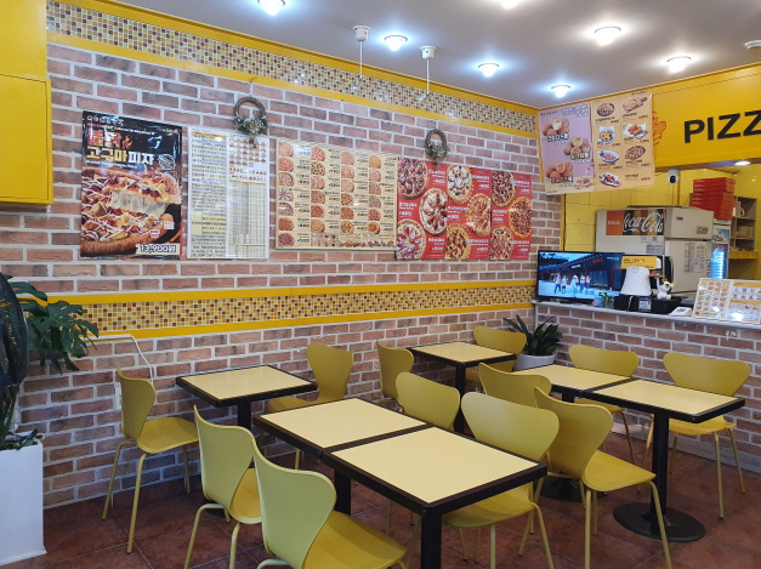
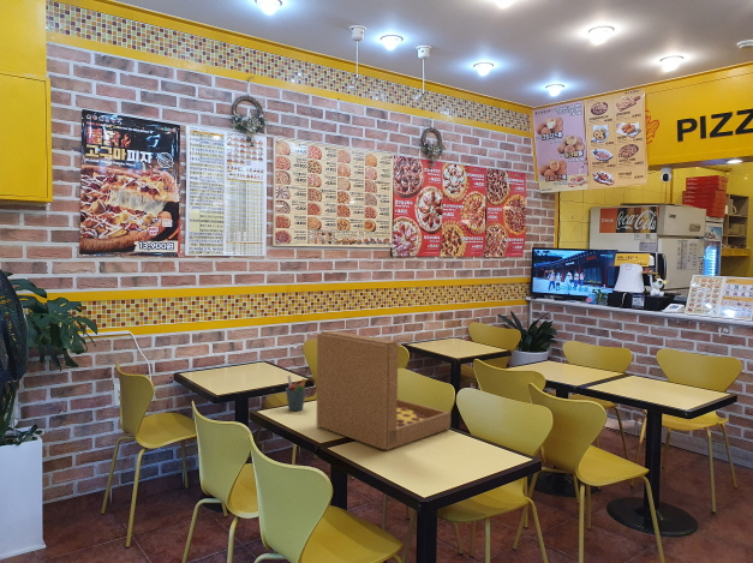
+ pizza box [316,329,452,451]
+ pen holder [285,375,307,412]
